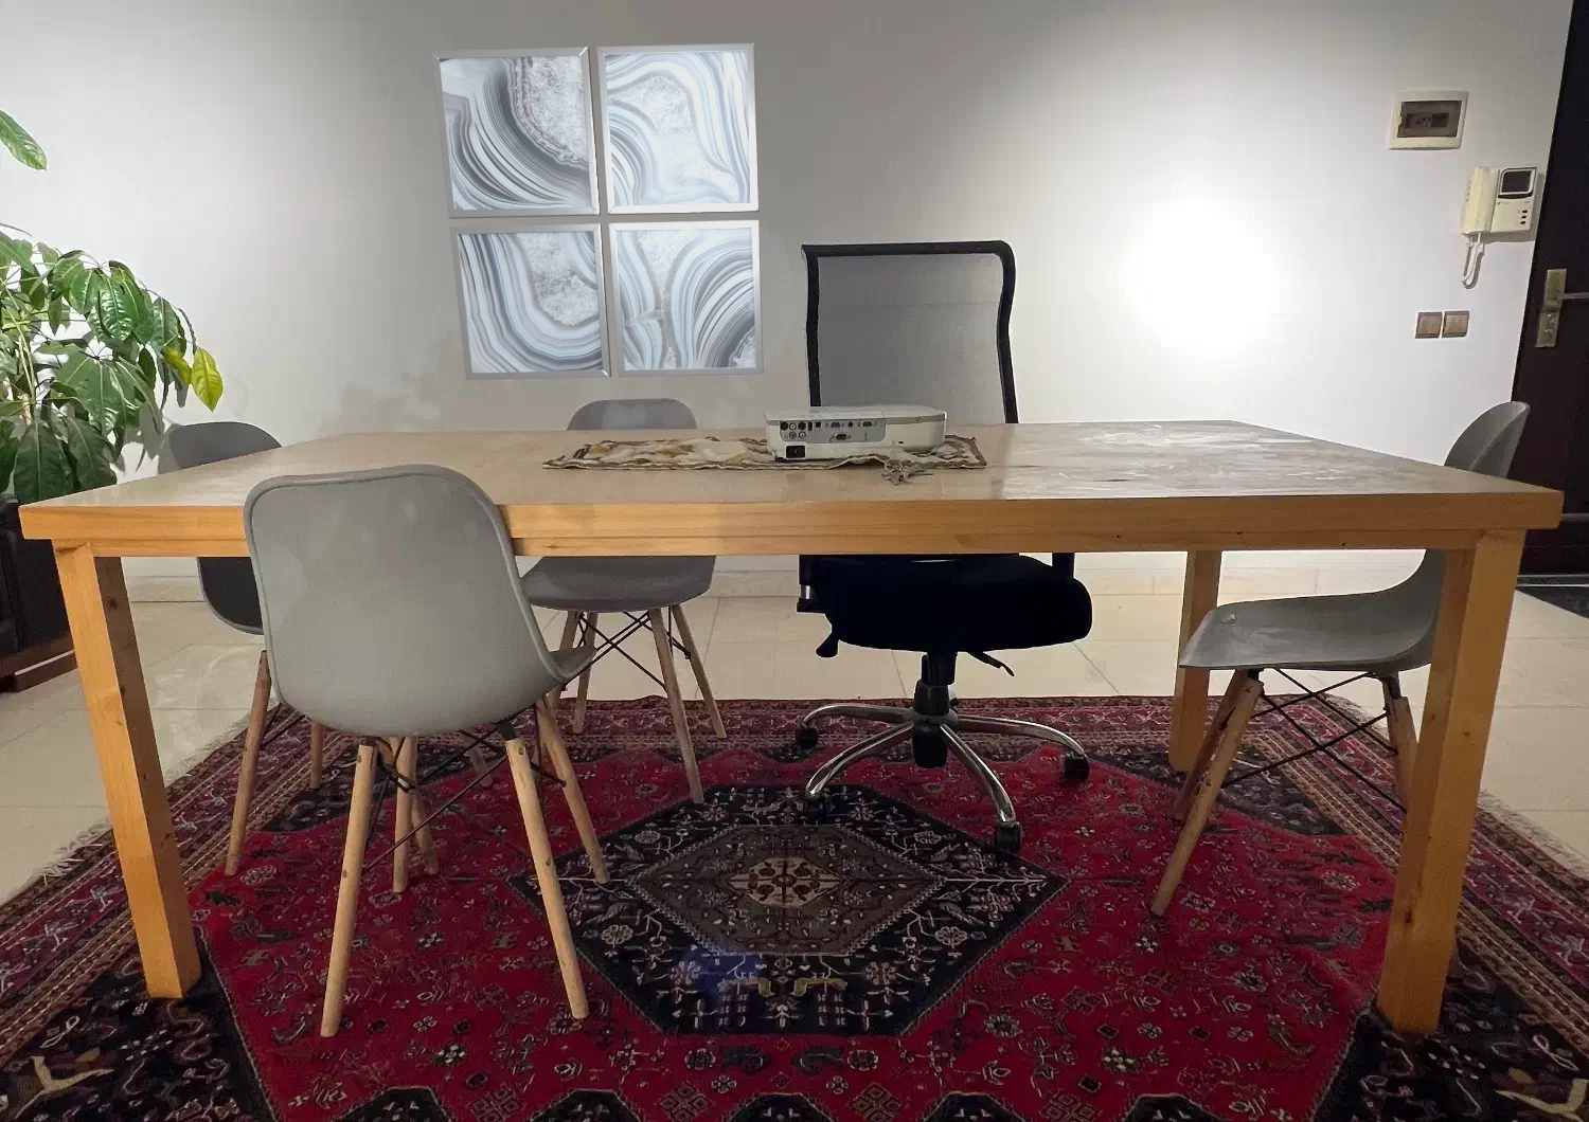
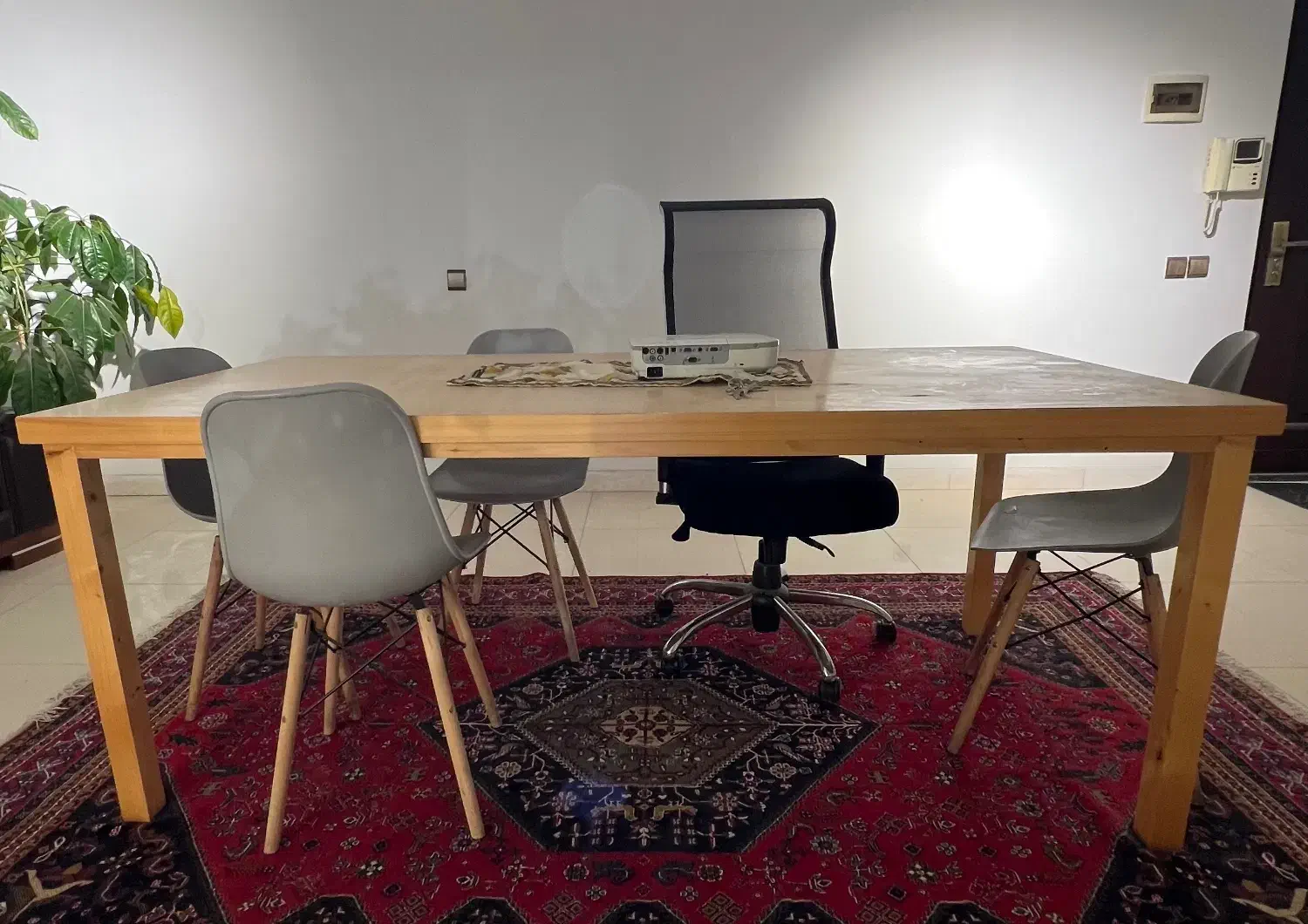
- wall art [430,42,765,381]
